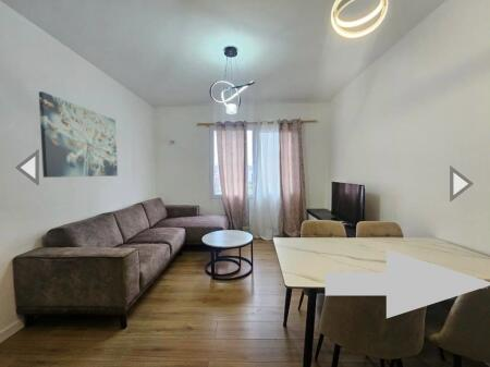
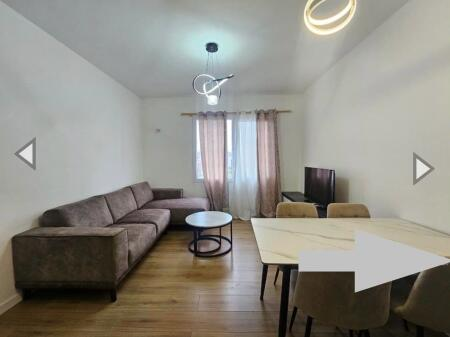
- wall art [38,90,119,179]
